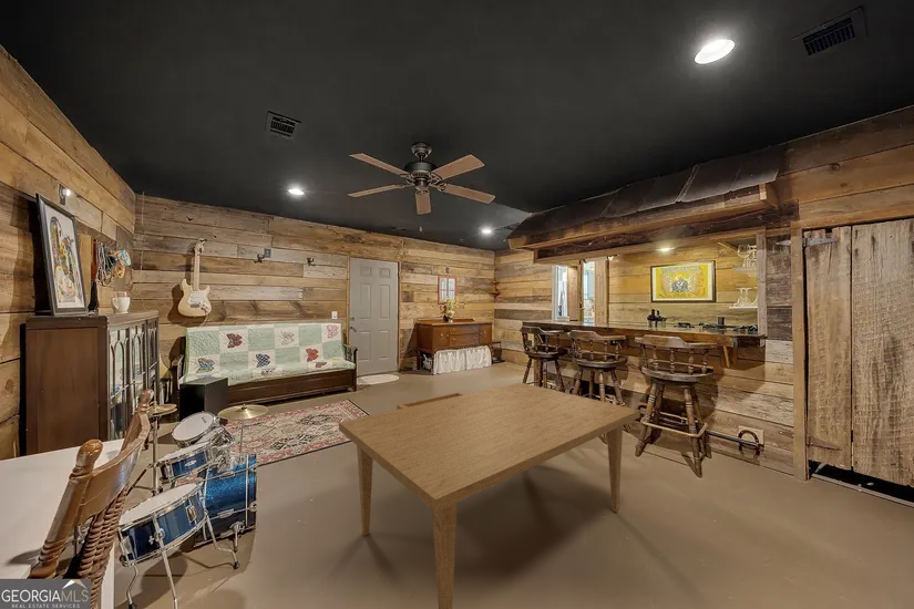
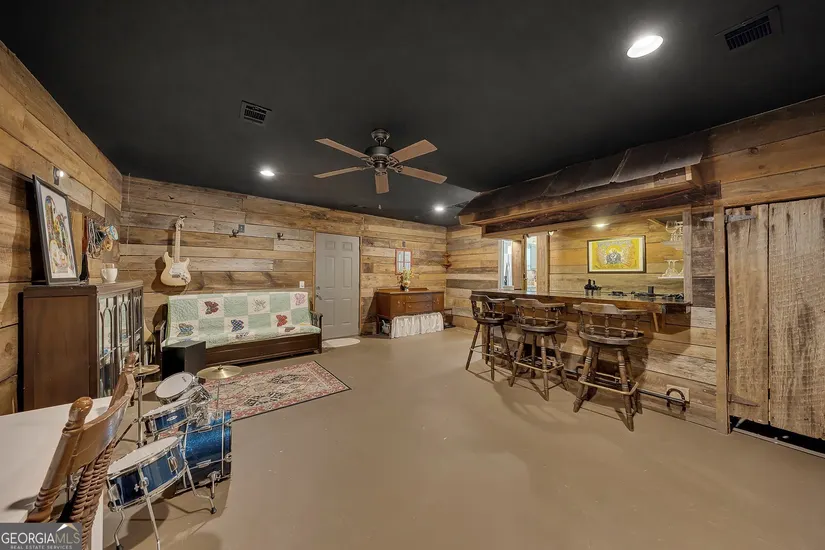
- dining table [338,382,641,609]
